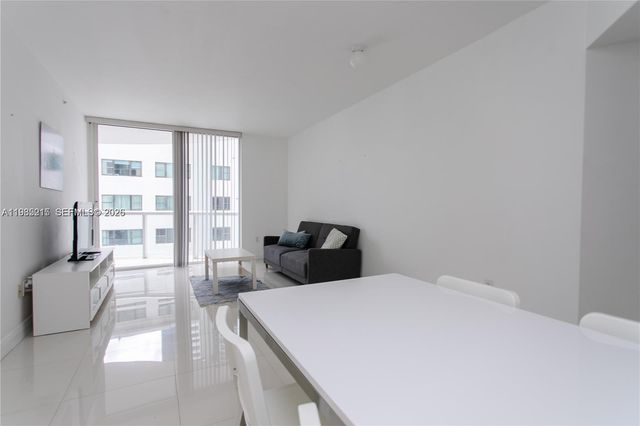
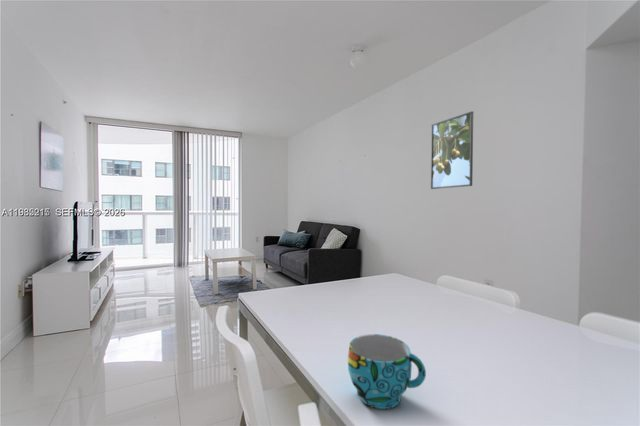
+ cup [347,333,427,410]
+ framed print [430,110,474,190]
